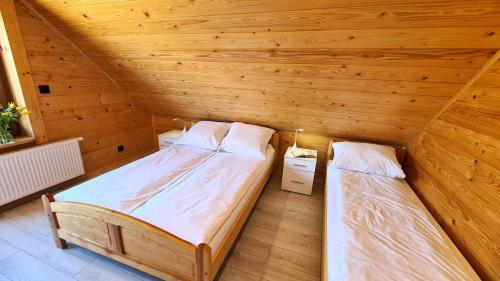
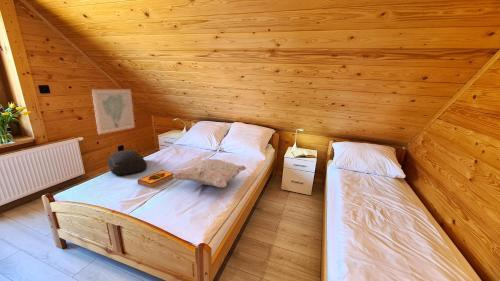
+ decorative pillow [173,158,248,189]
+ wall art [91,89,136,135]
+ cushion [106,149,148,176]
+ hardback book [137,169,174,189]
